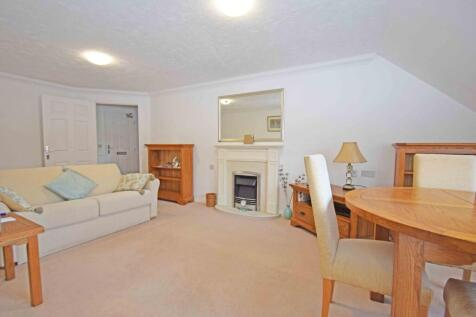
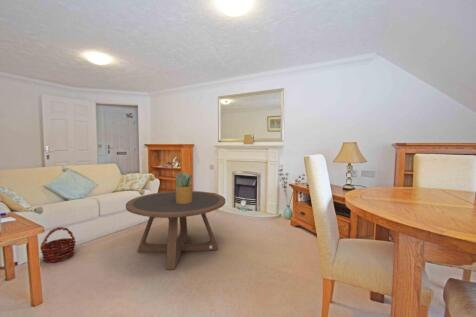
+ potted plant [174,171,193,204]
+ coffee table [125,190,226,271]
+ basket [39,226,77,263]
